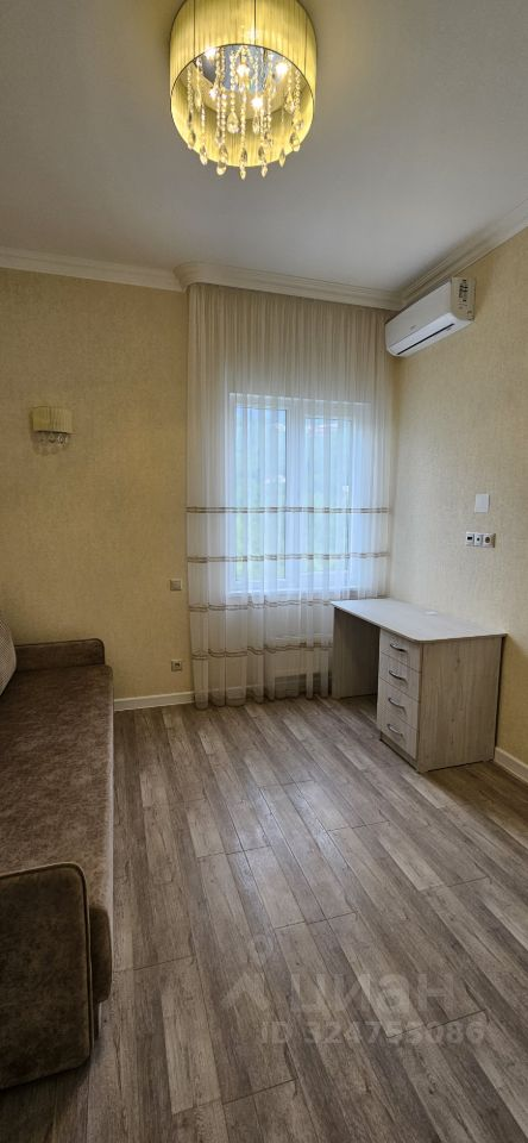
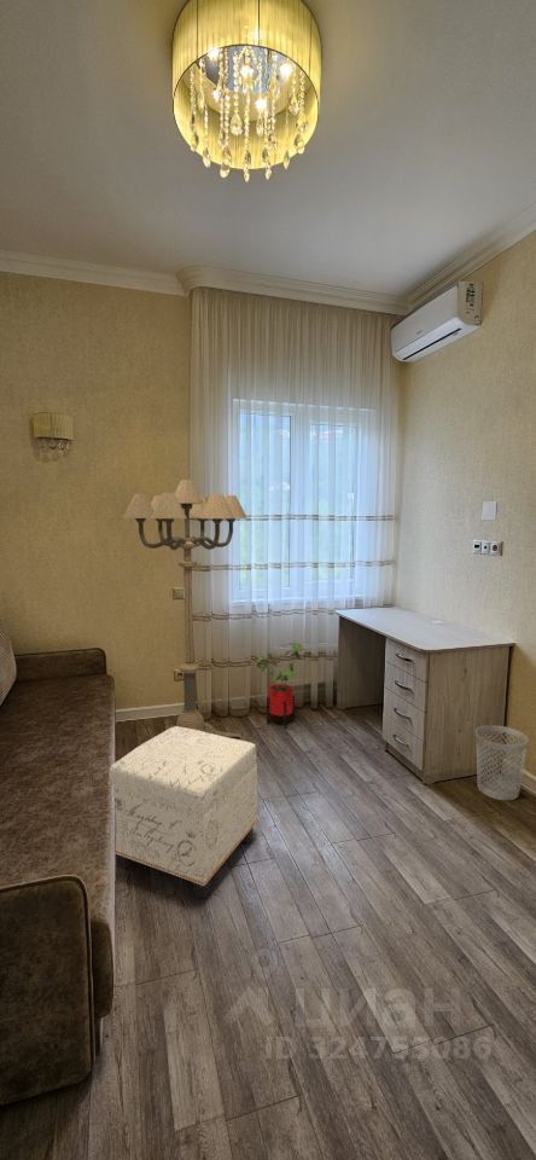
+ house plant [255,642,309,730]
+ ottoman [107,725,258,900]
+ floor lamp [122,478,247,740]
+ wastebasket [474,724,529,801]
